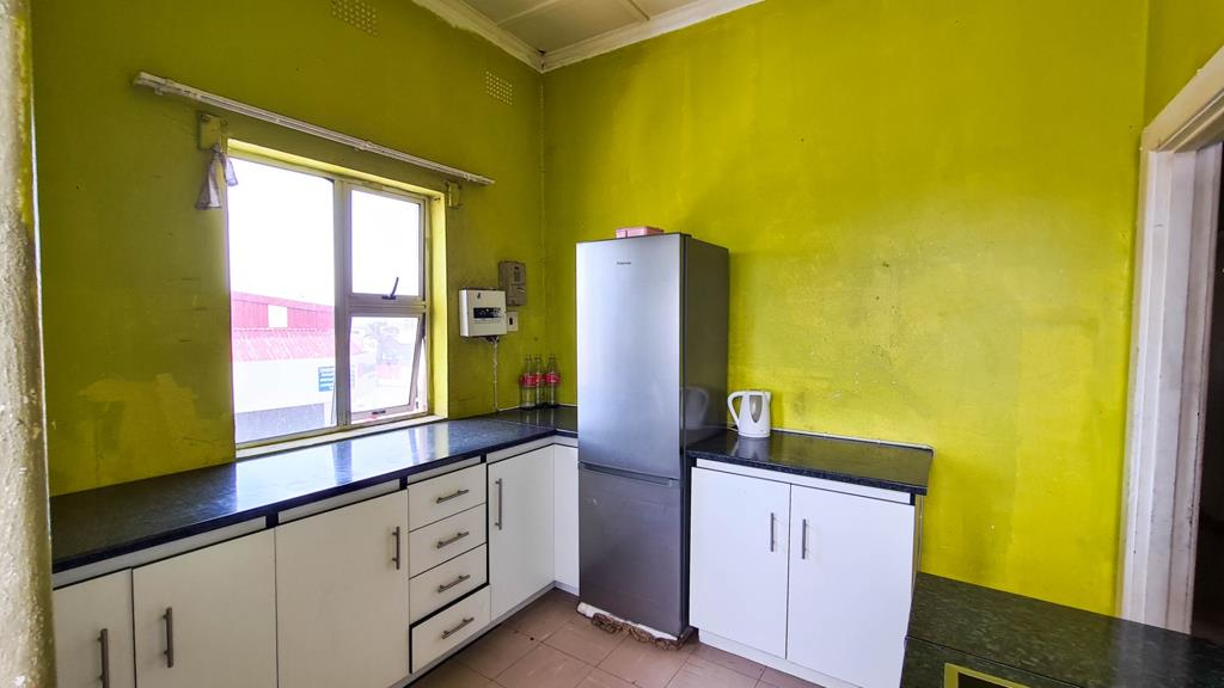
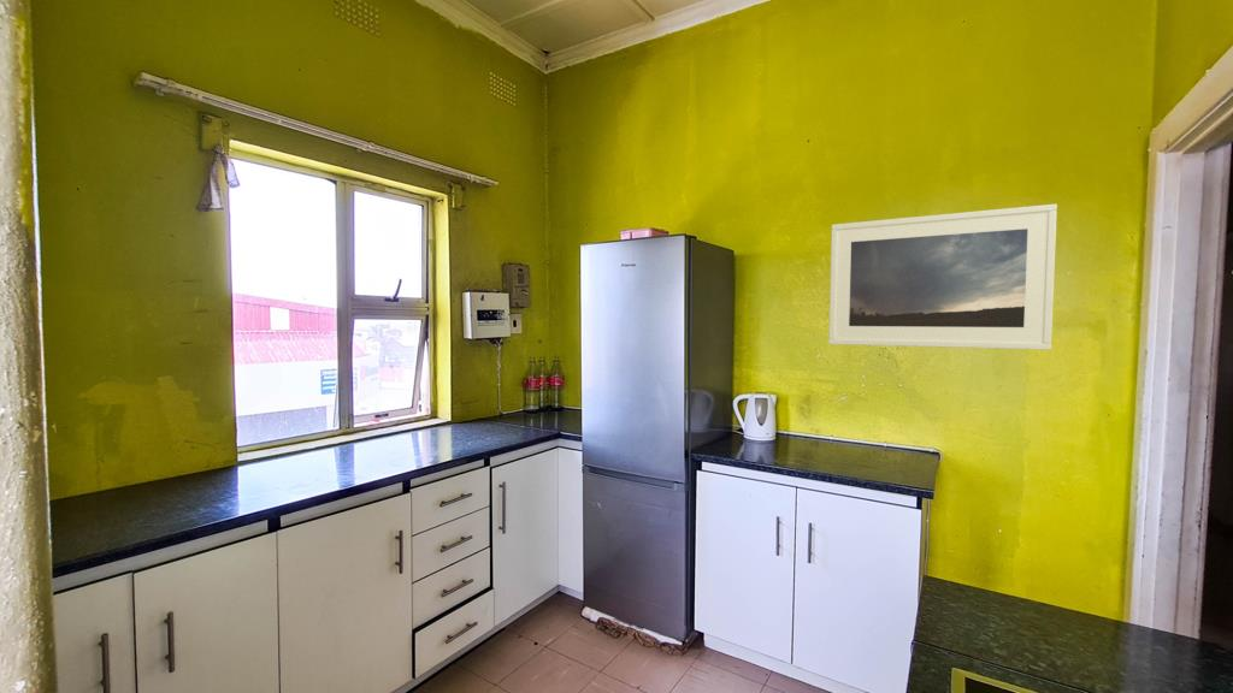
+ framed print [827,203,1058,351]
